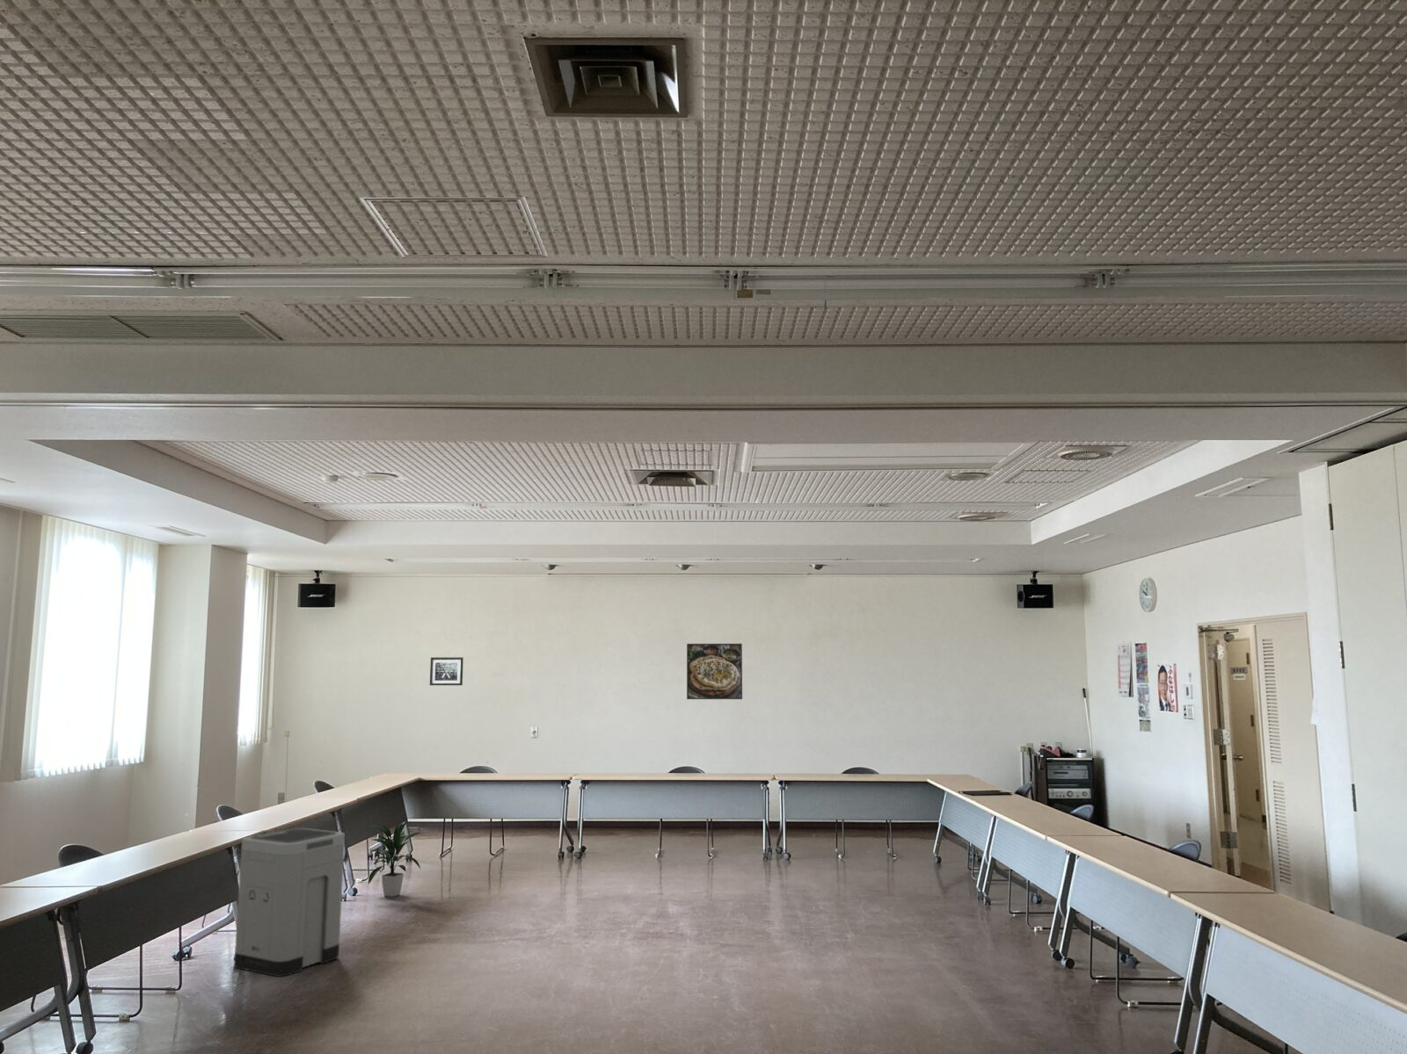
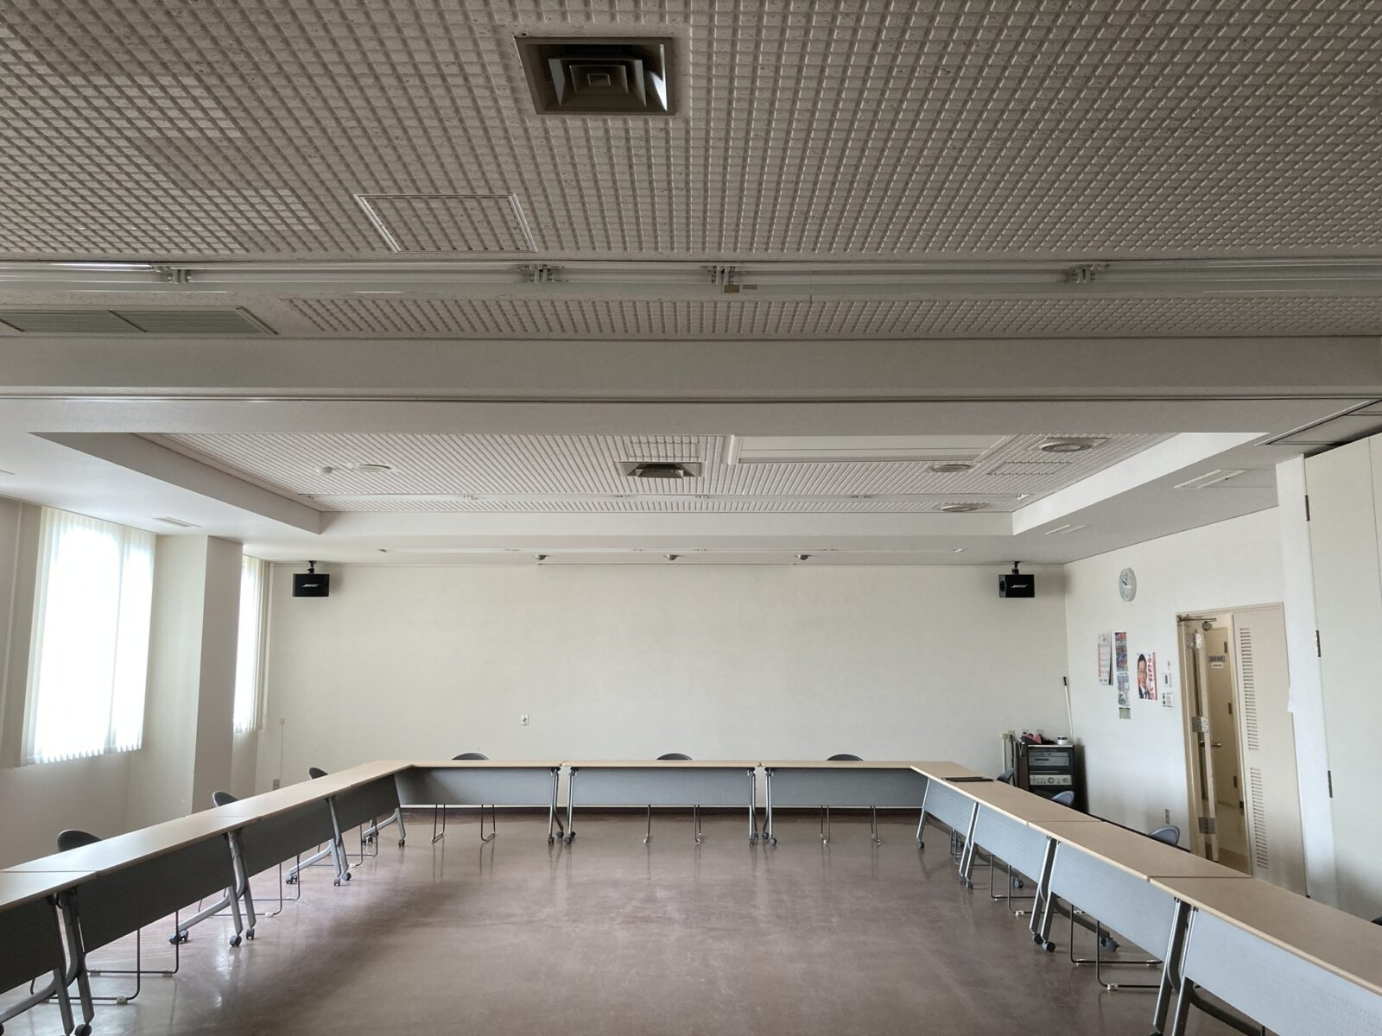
- indoor plant [367,819,424,898]
- trash can [233,827,346,978]
- wall art [429,657,464,686]
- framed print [686,643,743,700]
